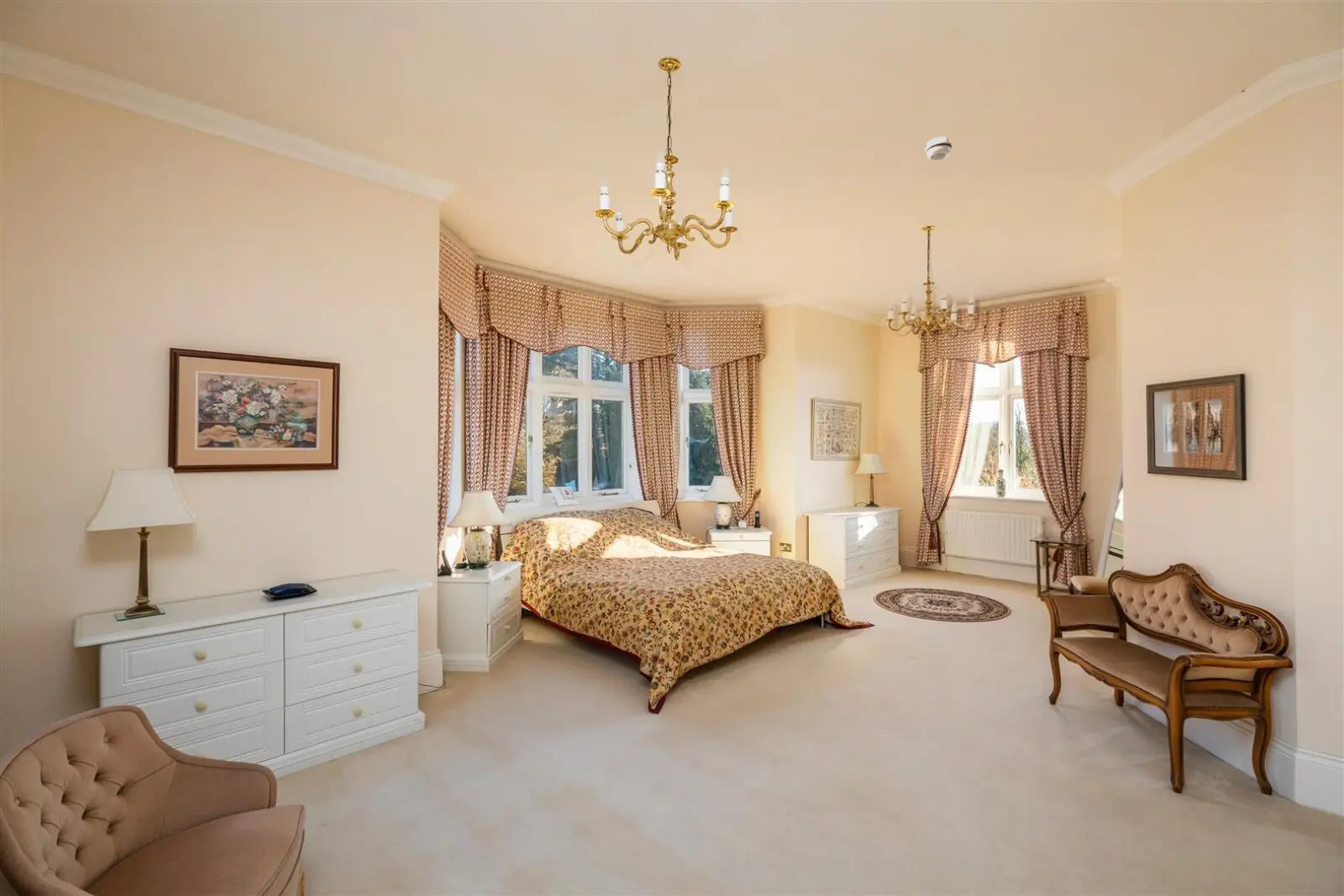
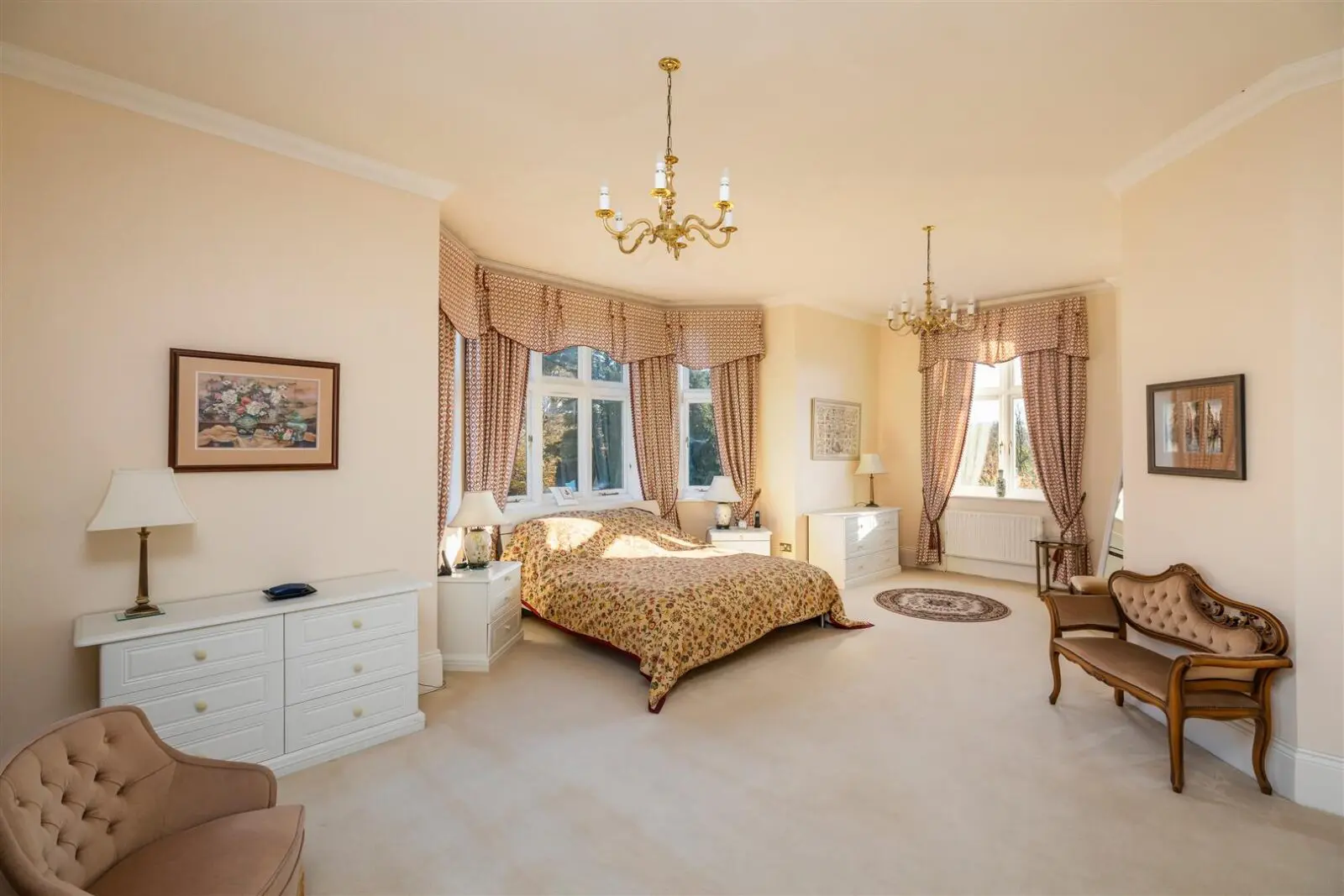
- smoke detector [925,136,953,161]
